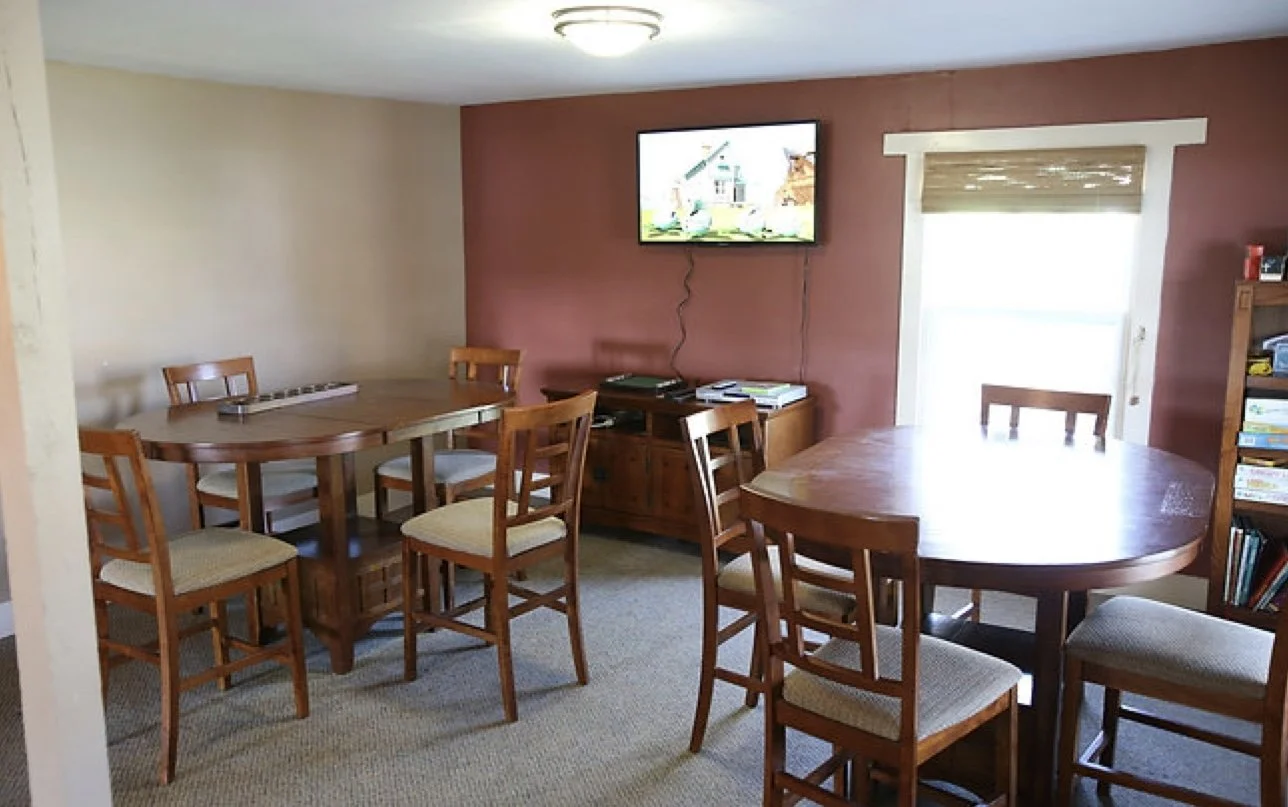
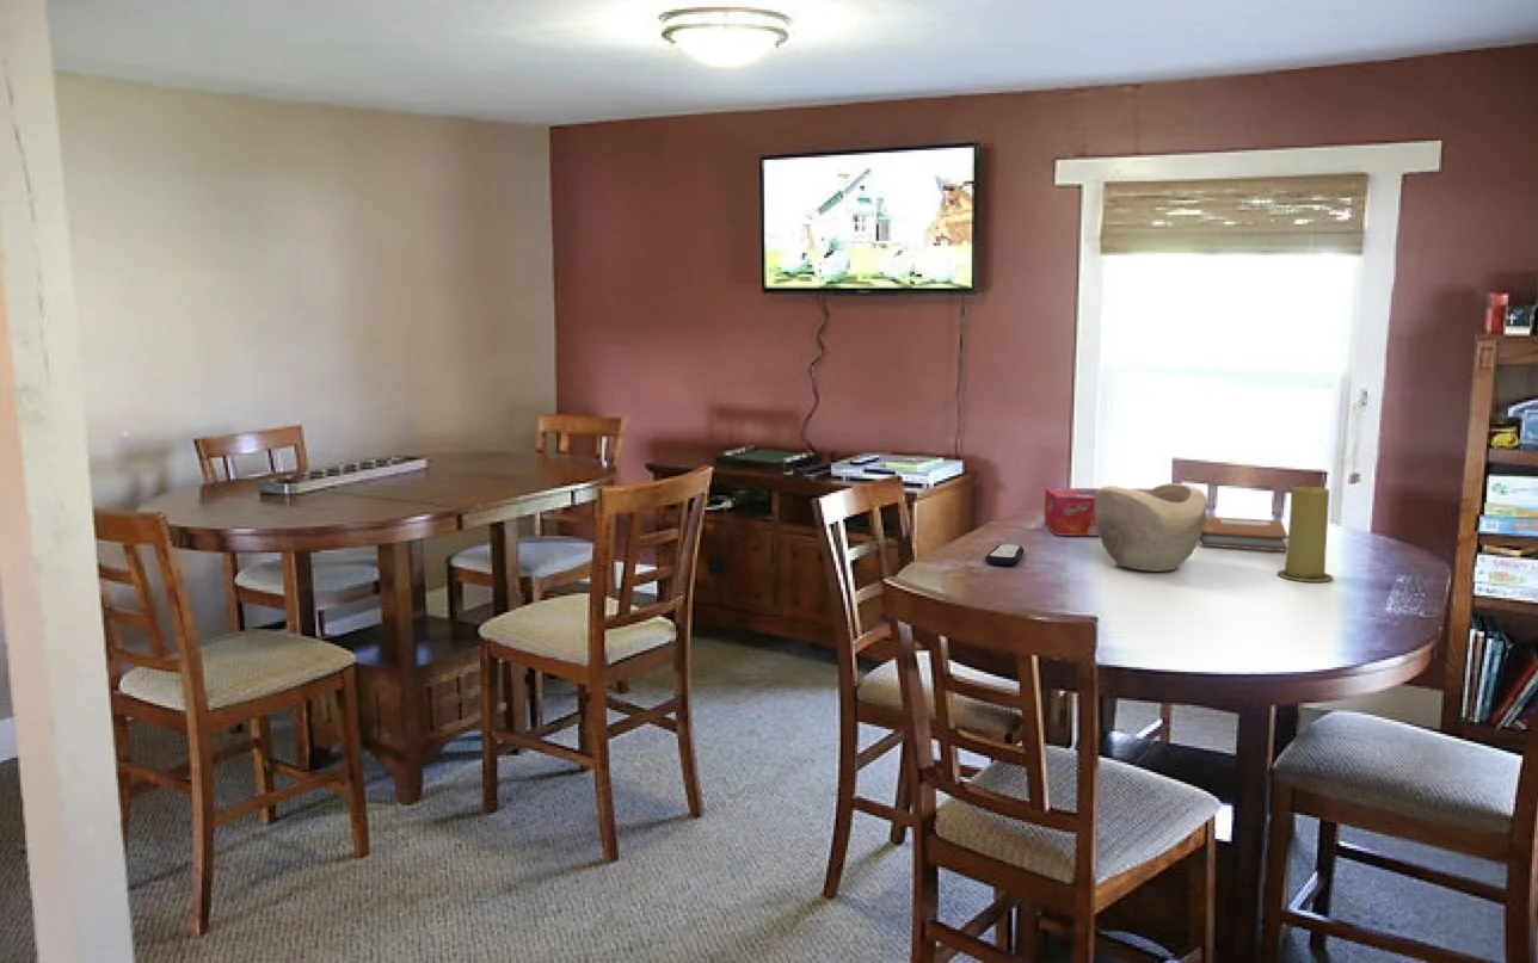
+ candle [1276,486,1334,582]
+ tissue box [1042,487,1151,537]
+ remote control [984,543,1025,567]
+ notebook [1199,516,1288,553]
+ decorative bowl [1095,482,1208,573]
